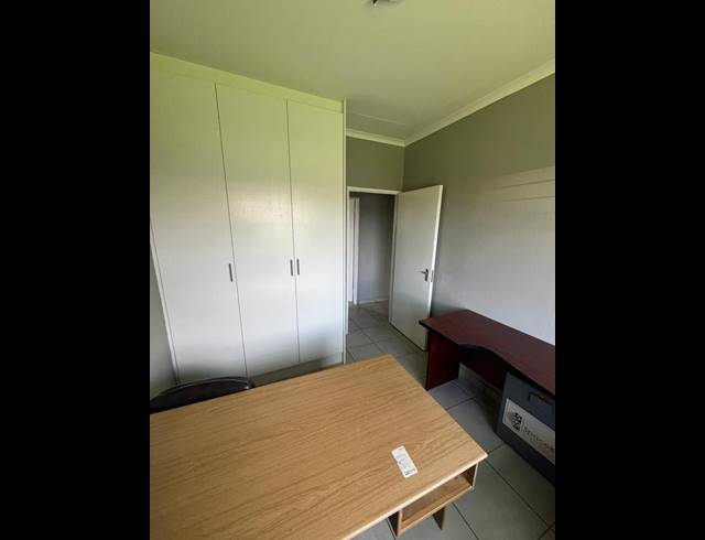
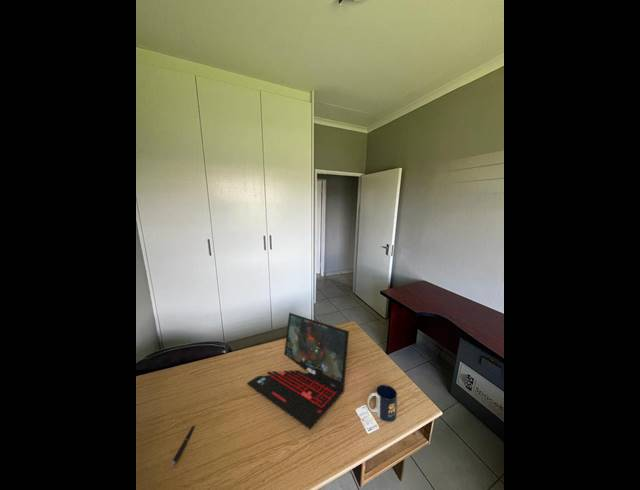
+ pen [169,425,196,469]
+ mug [366,384,398,423]
+ laptop [246,312,350,430]
